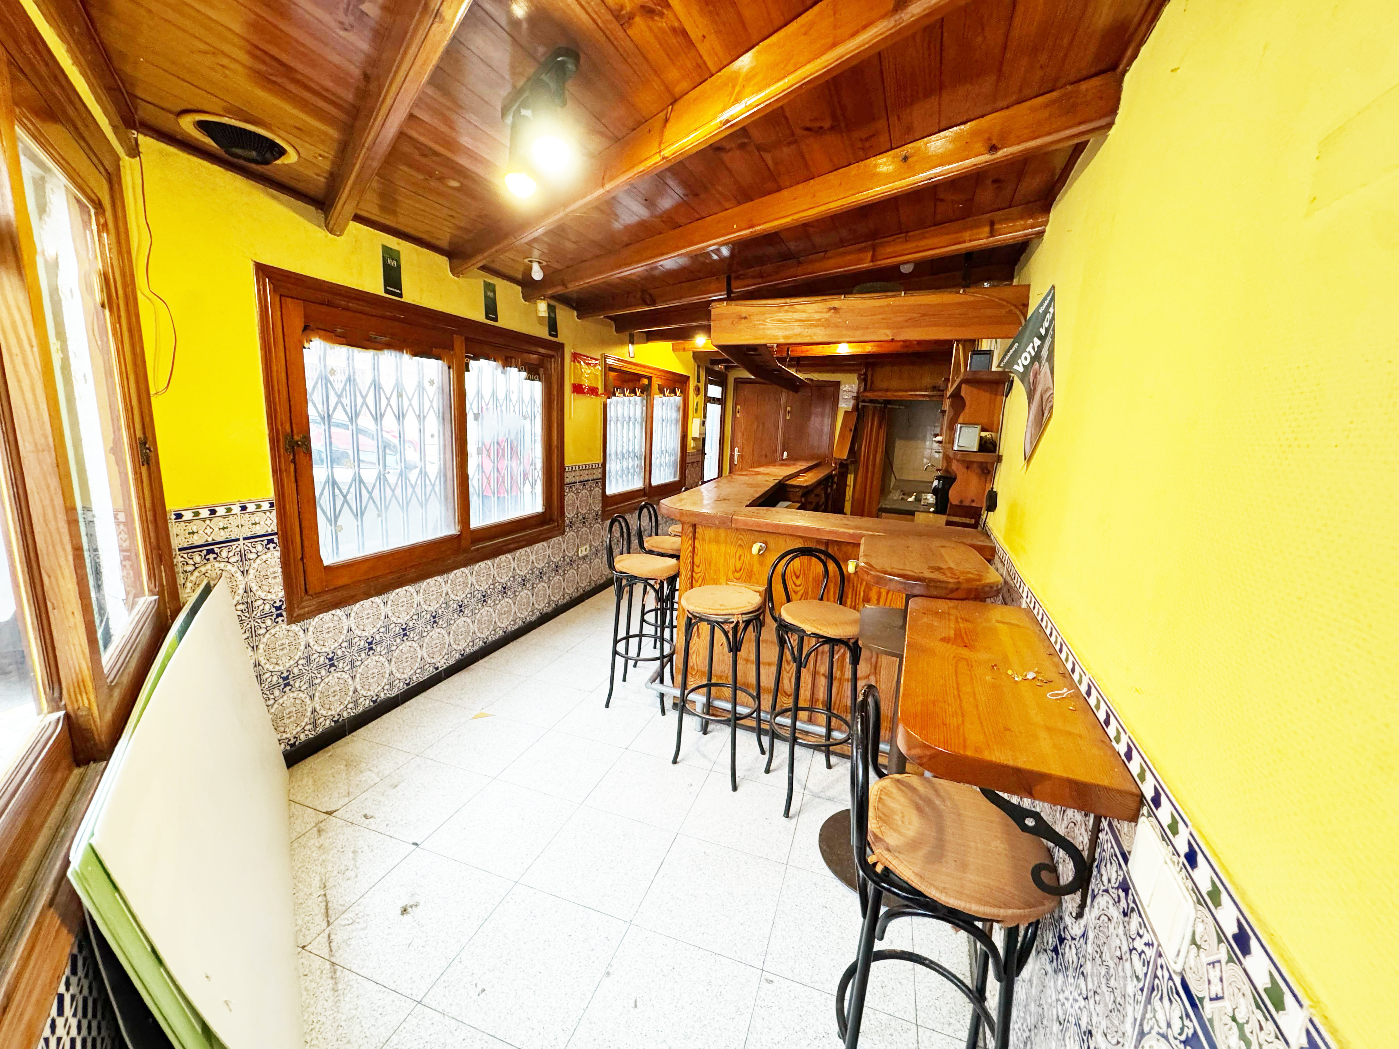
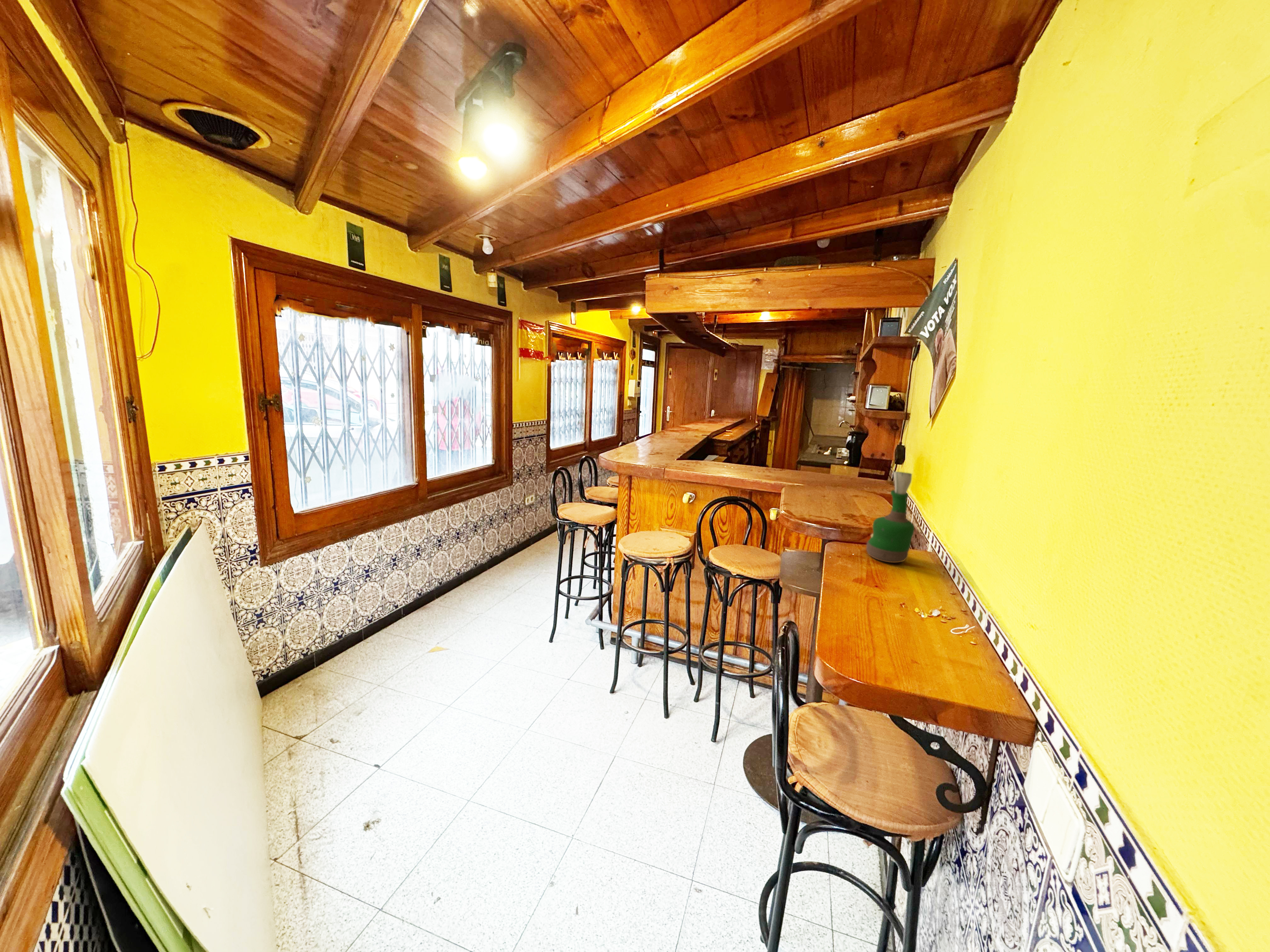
+ grog bottle [866,471,915,563]
